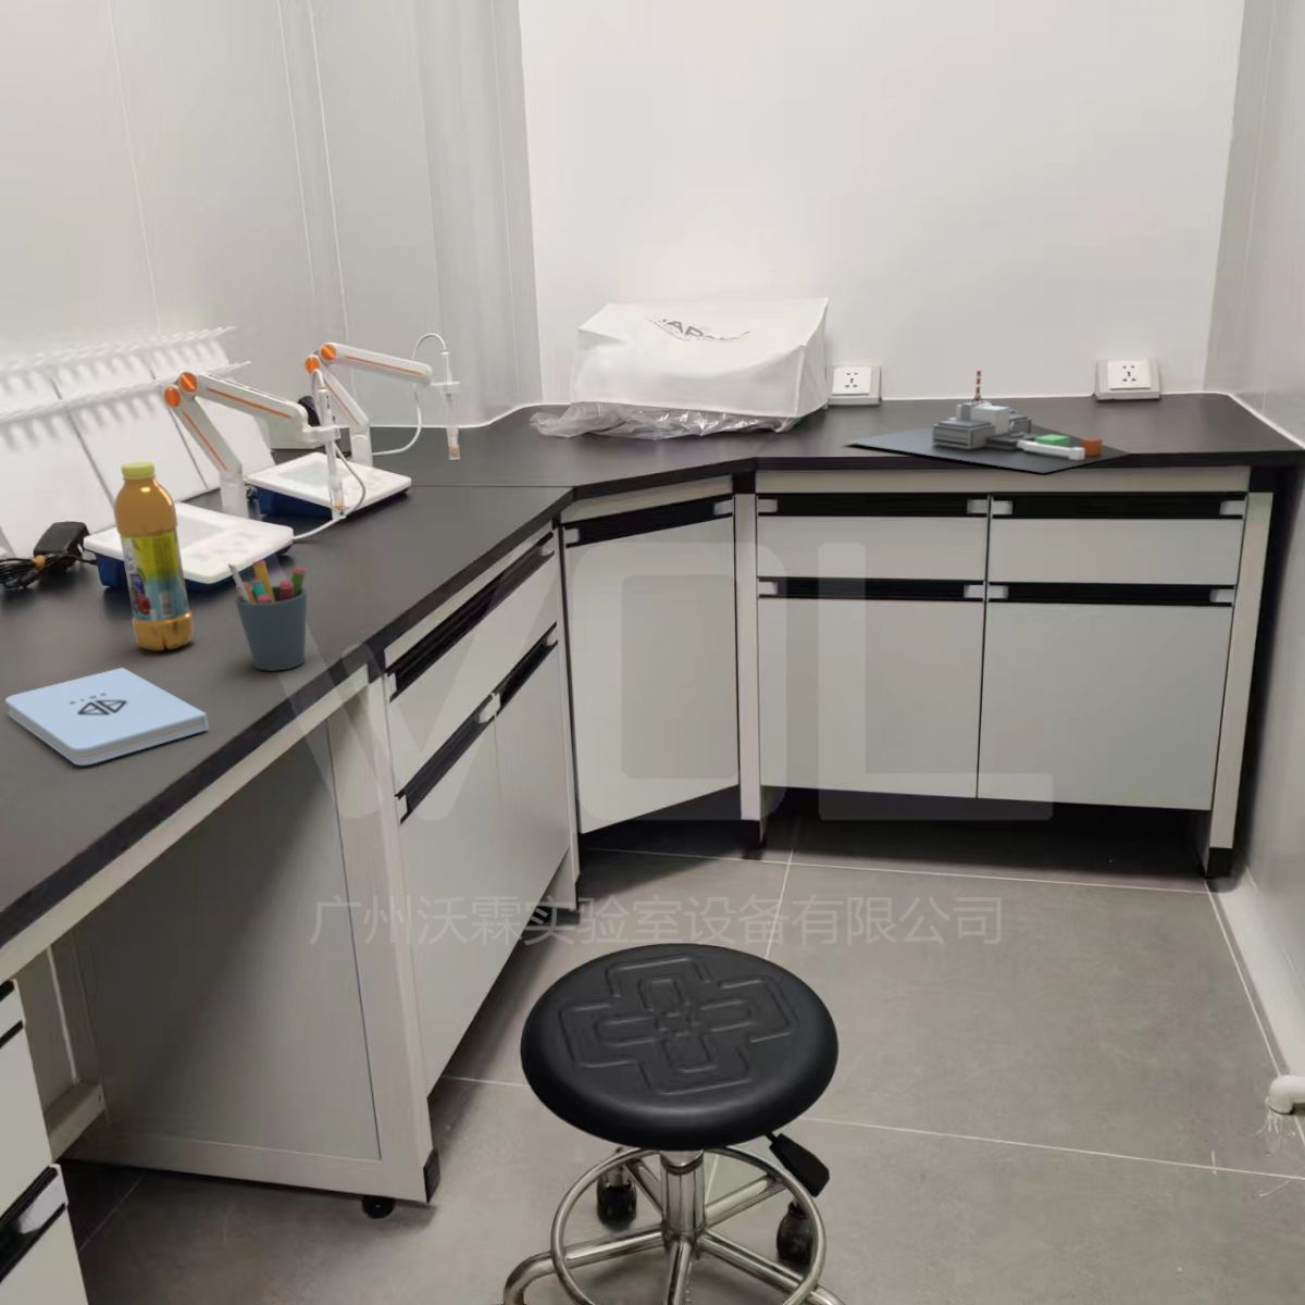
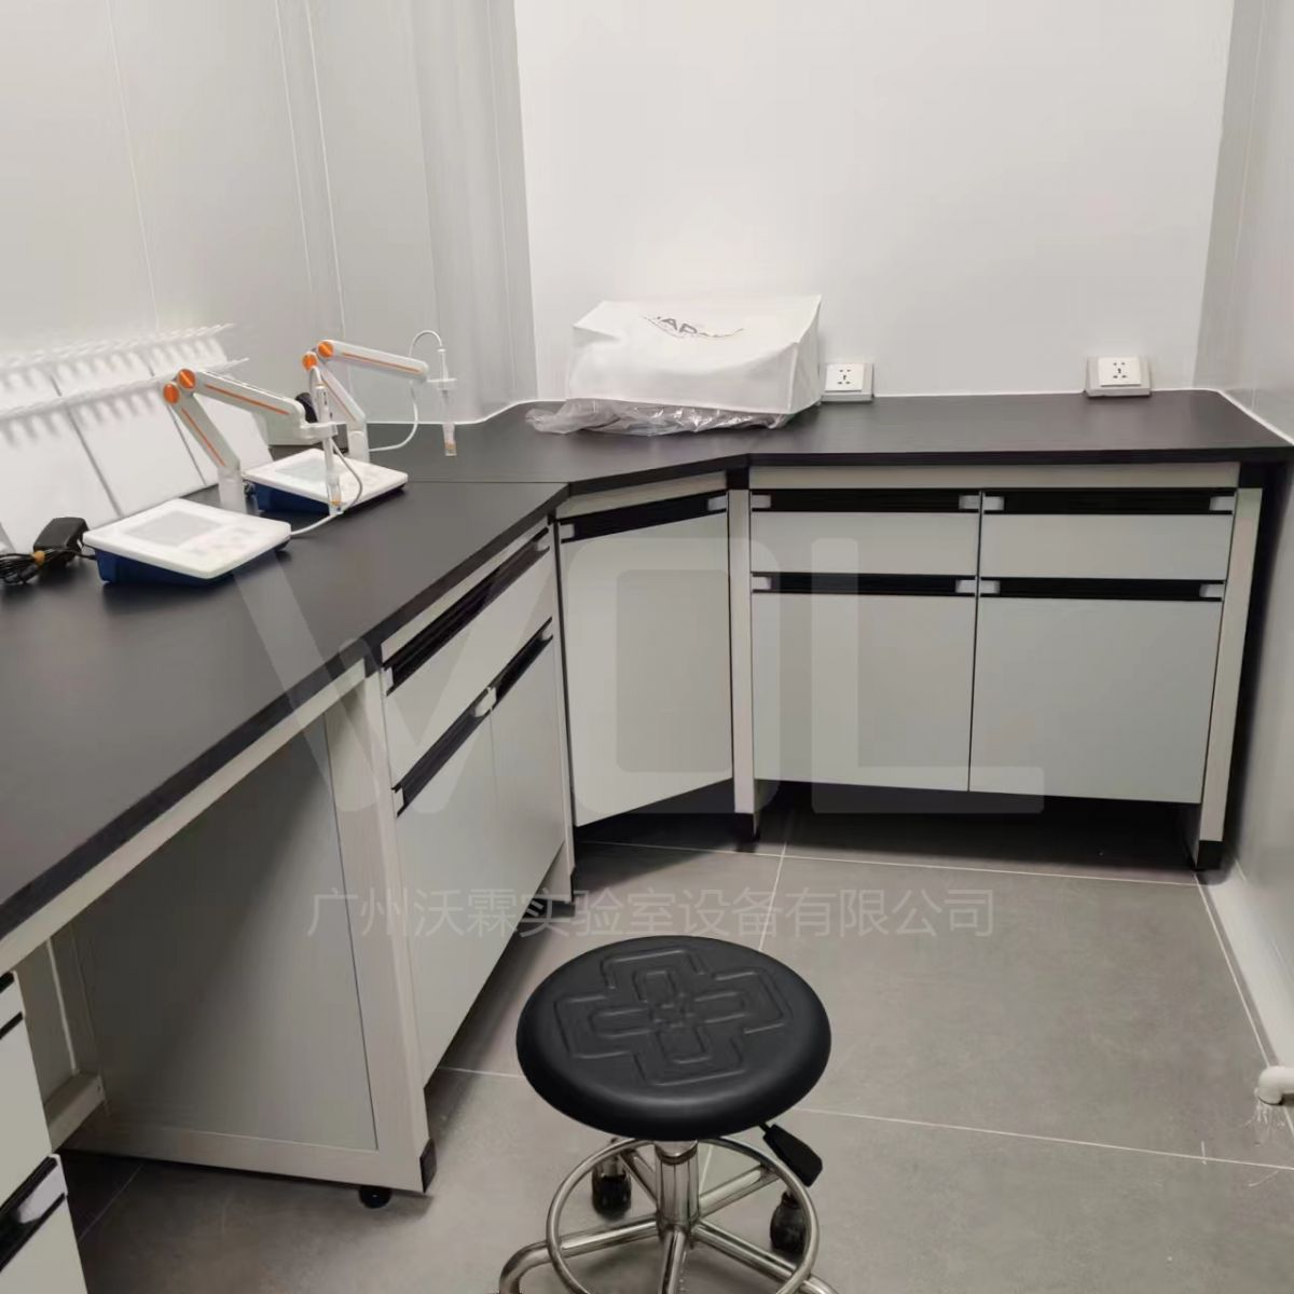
- pen holder [226,559,308,672]
- bottle [114,461,196,651]
- desk organizer [844,369,1132,474]
- notepad [5,667,210,767]
